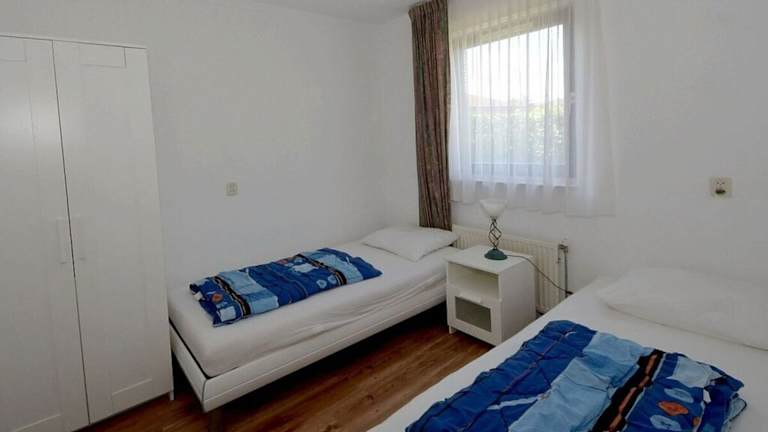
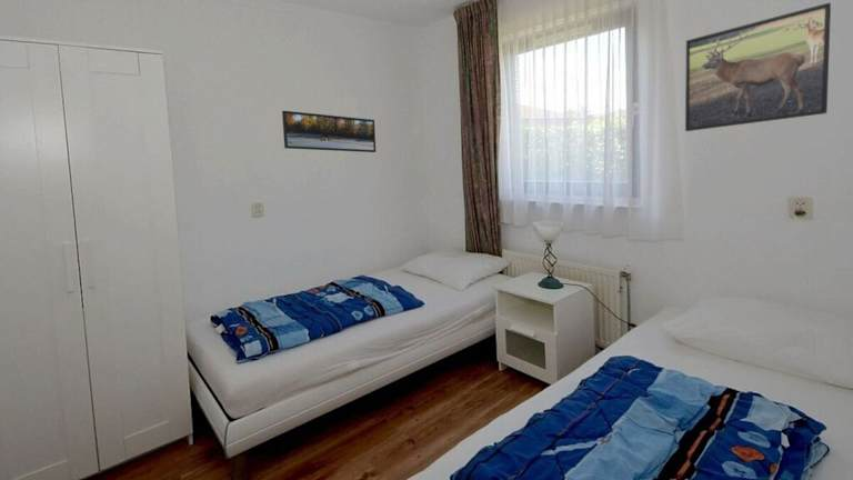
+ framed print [684,1,832,132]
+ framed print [281,110,377,153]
